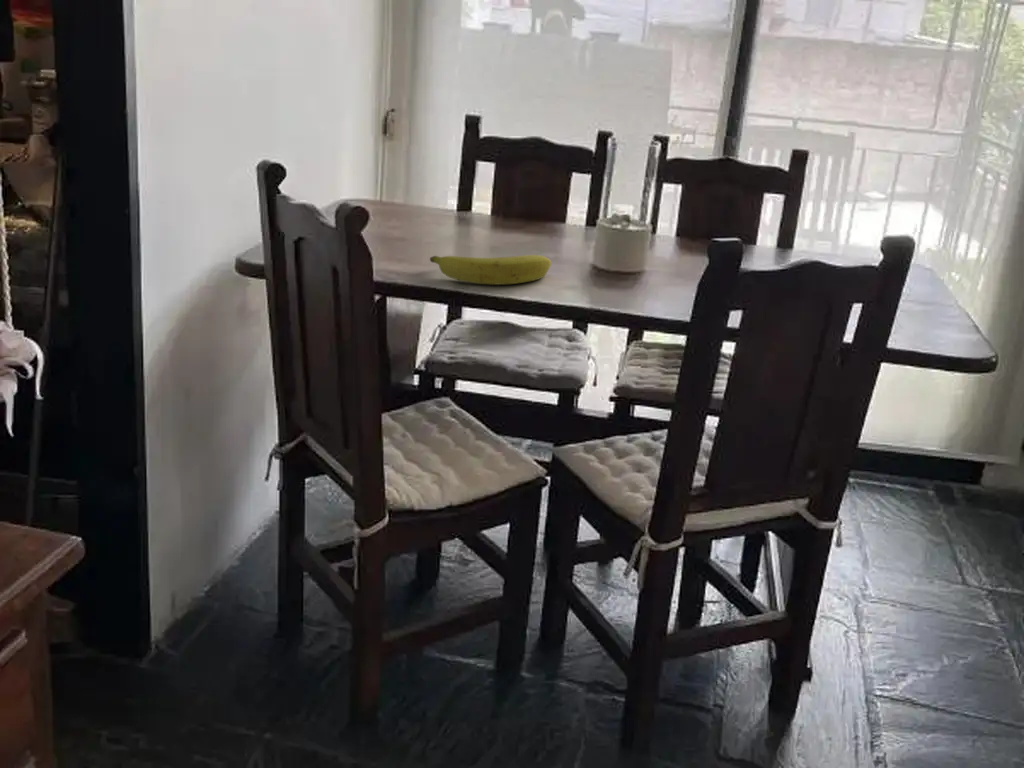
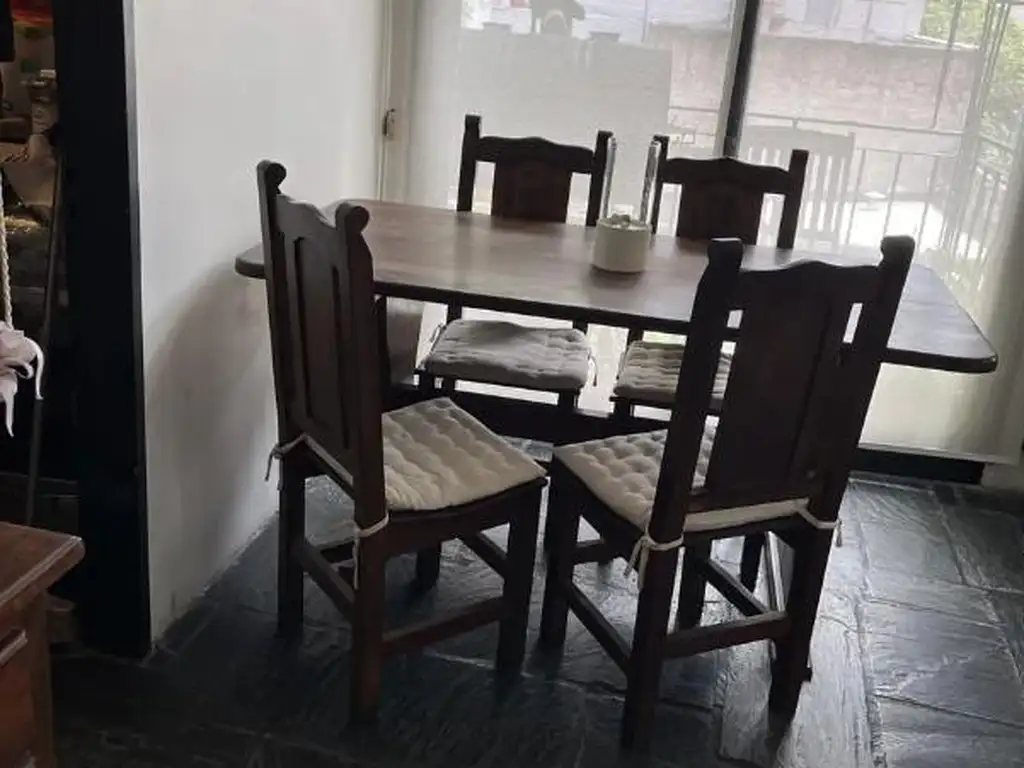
- fruit [429,254,552,286]
